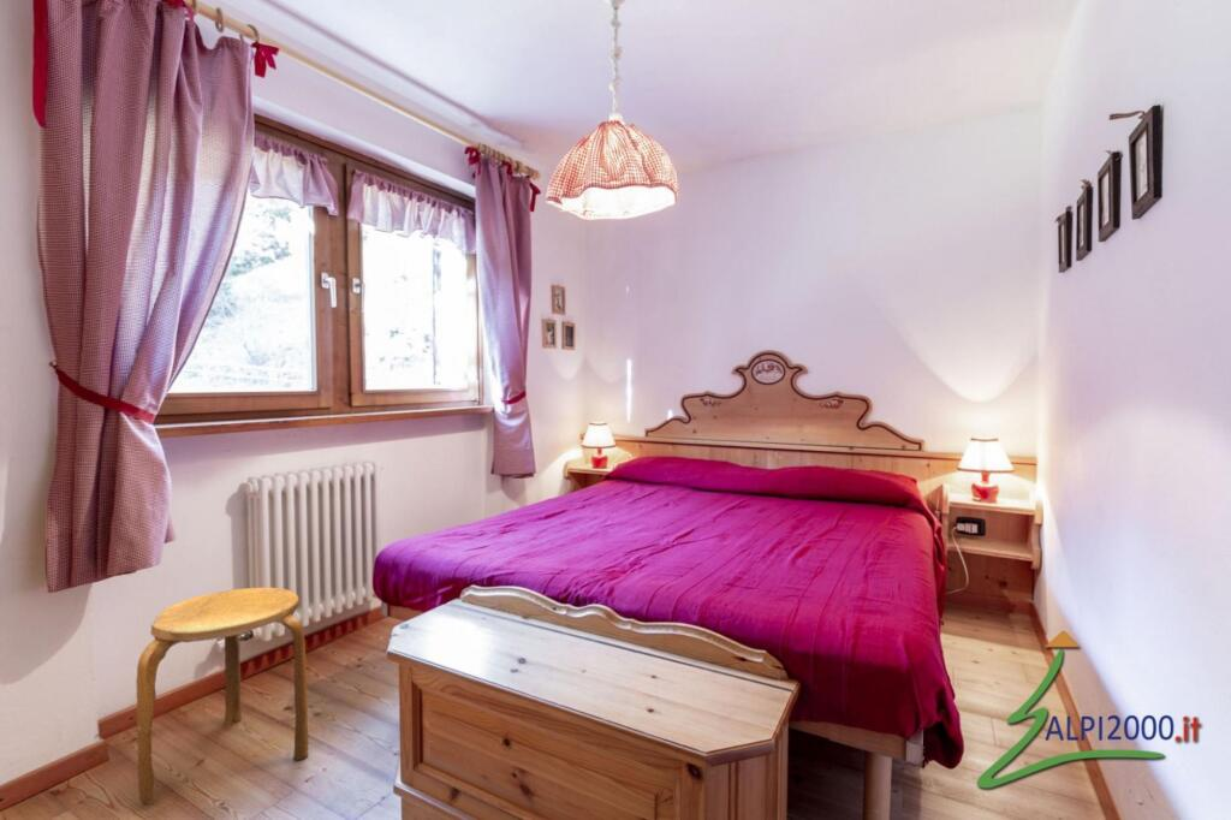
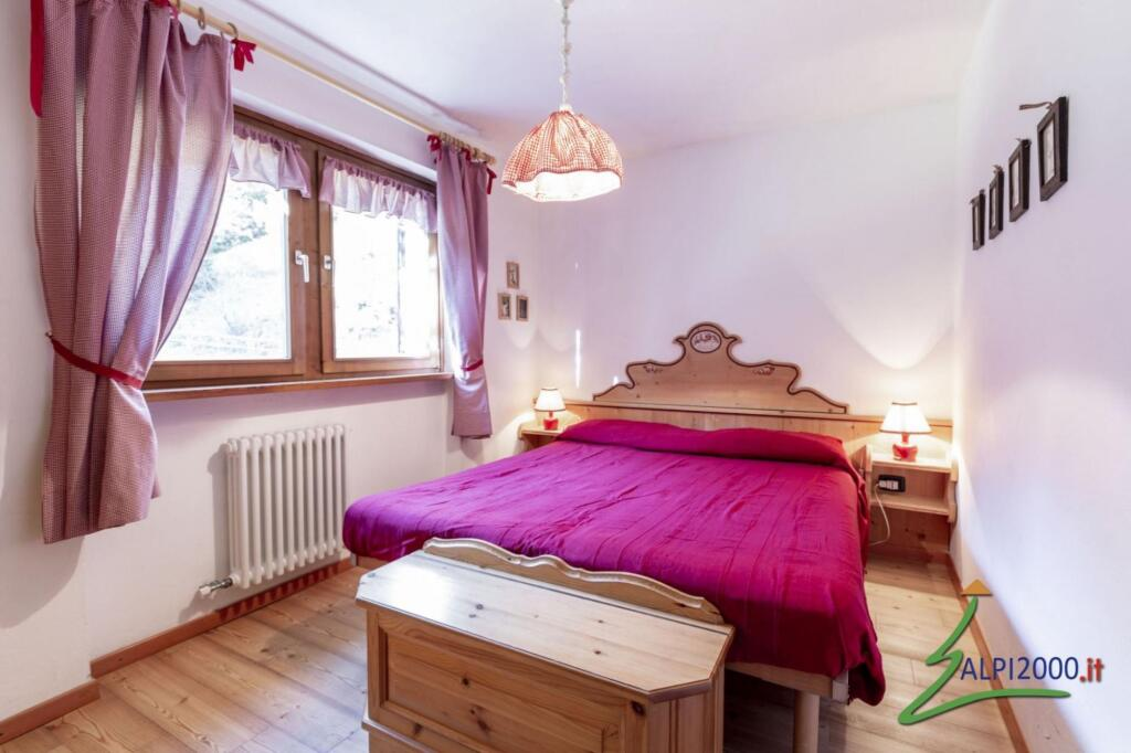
- stool [135,587,309,806]
